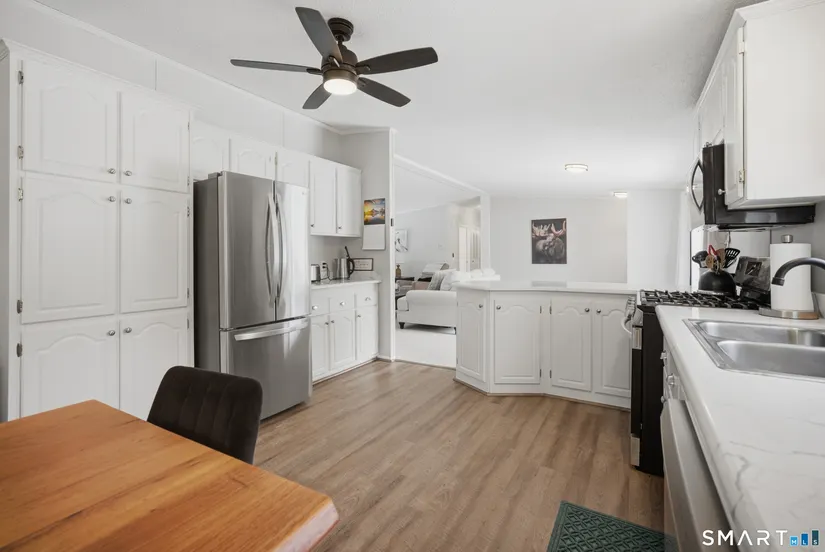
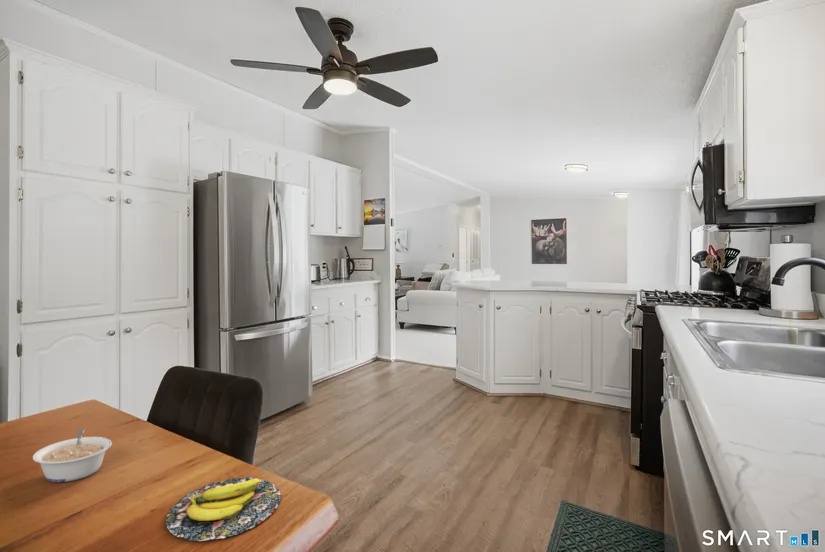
+ legume [32,427,113,483]
+ banana [165,476,282,542]
